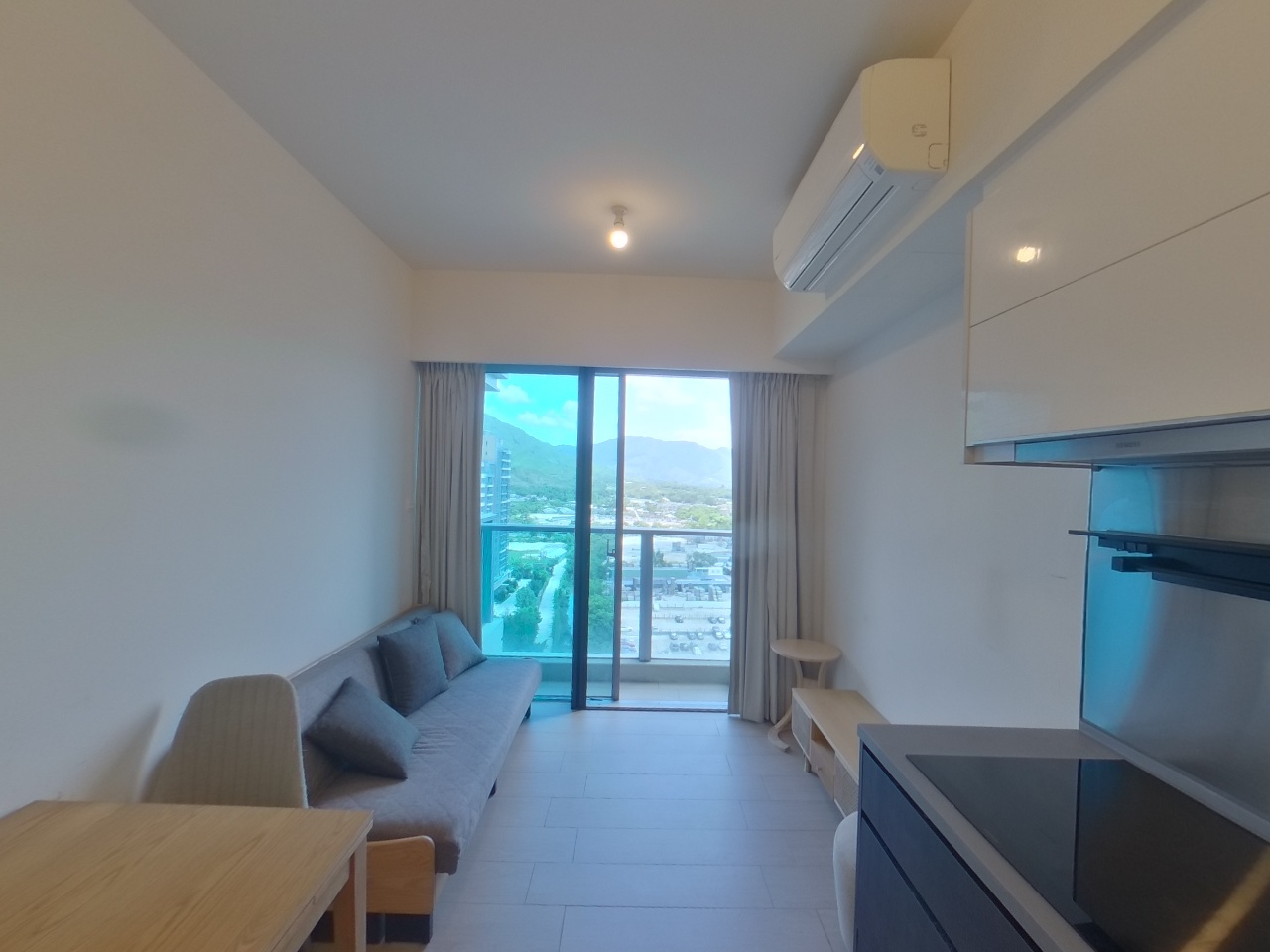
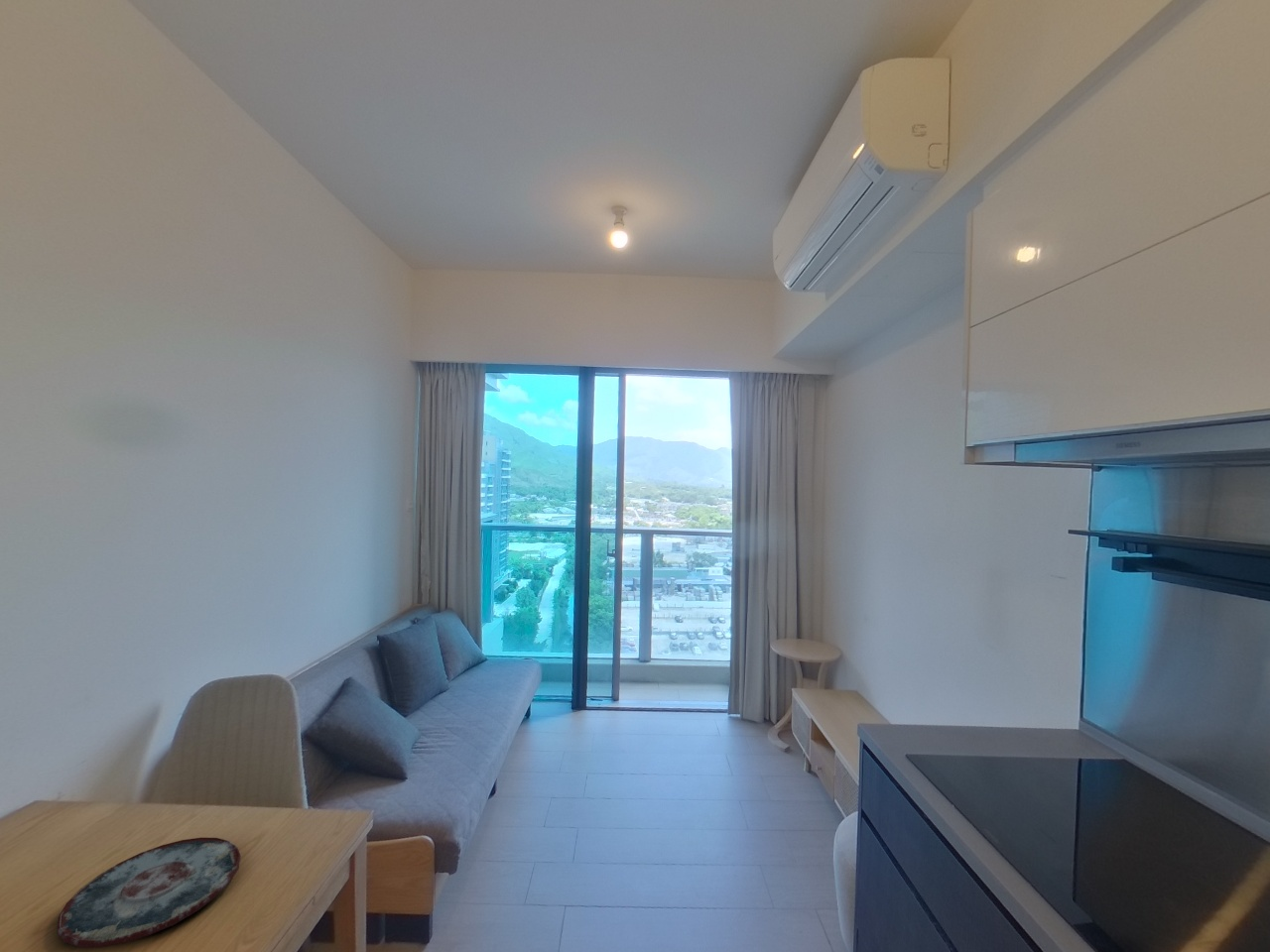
+ plate [56,837,242,949]
